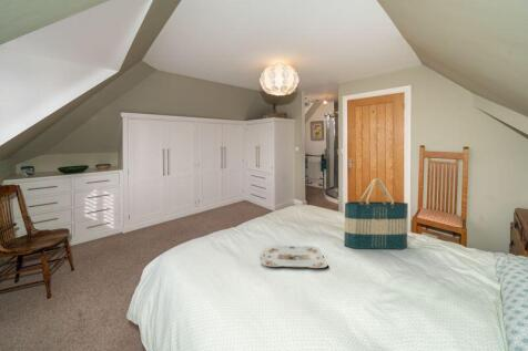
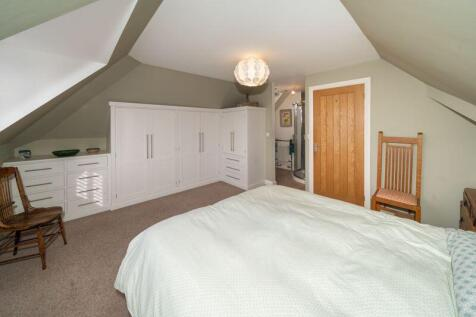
- serving tray [260,245,329,269]
- tote bag [343,178,409,250]
